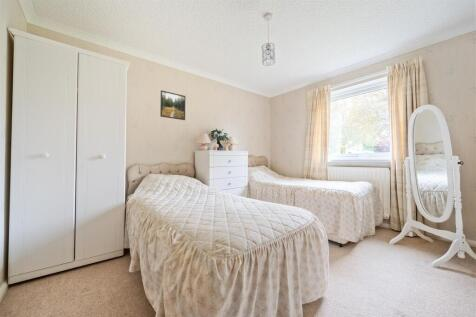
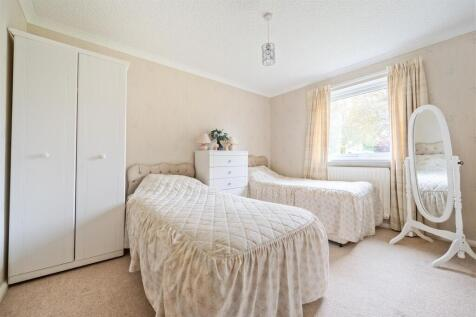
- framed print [159,89,186,121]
